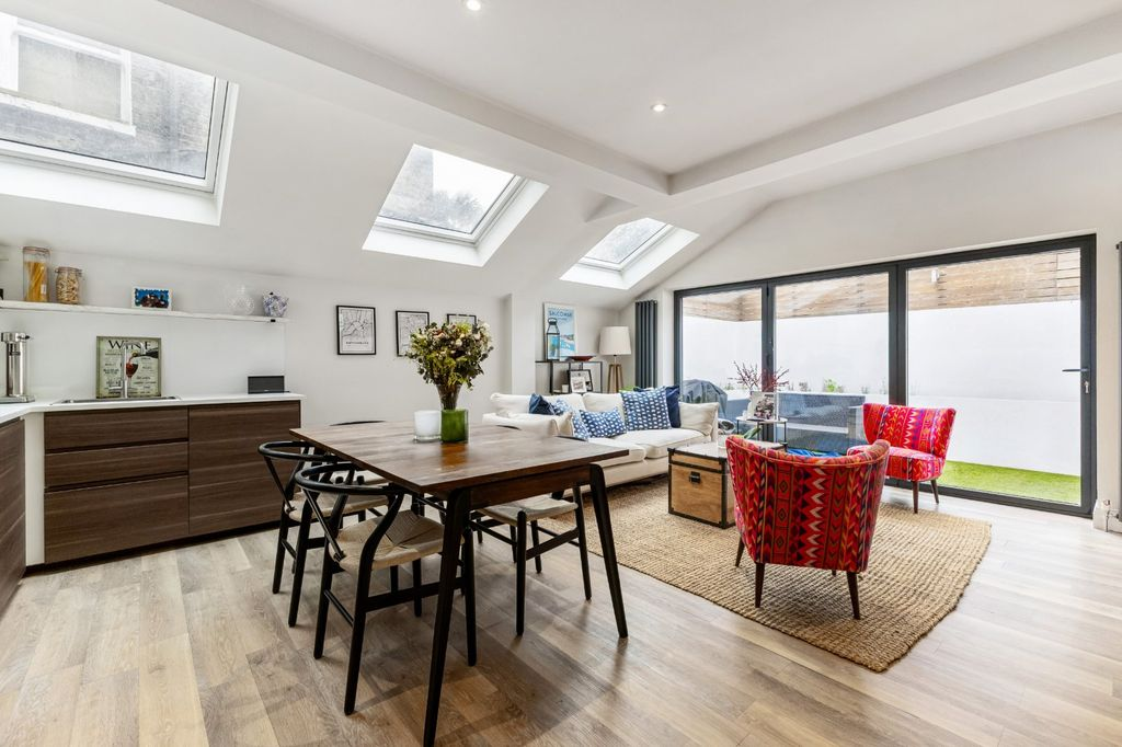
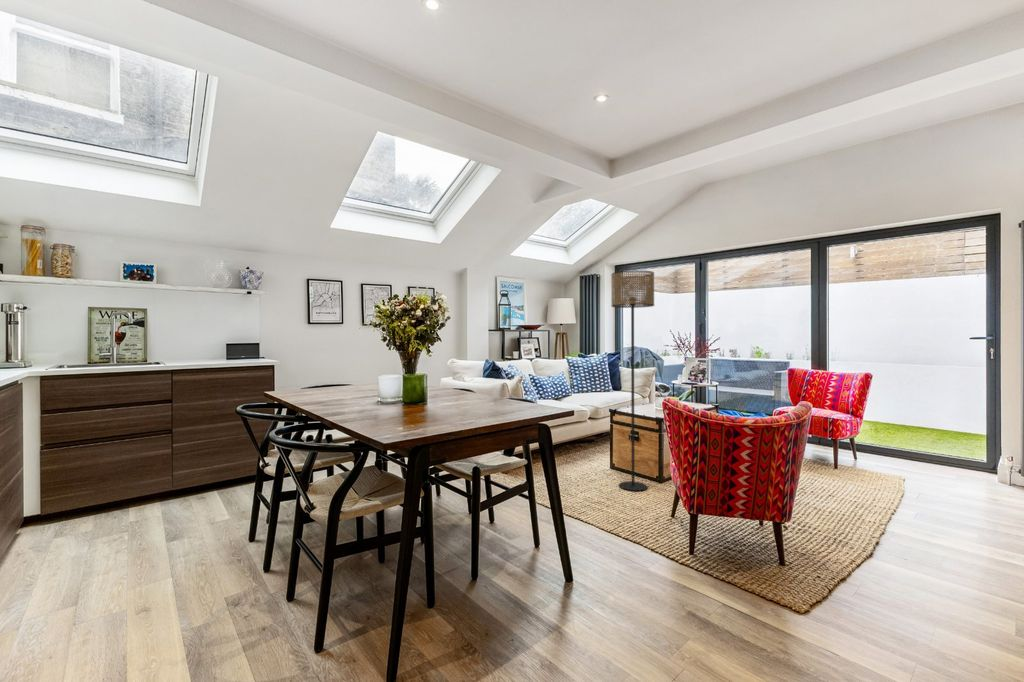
+ floor lamp [610,269,655,492]
